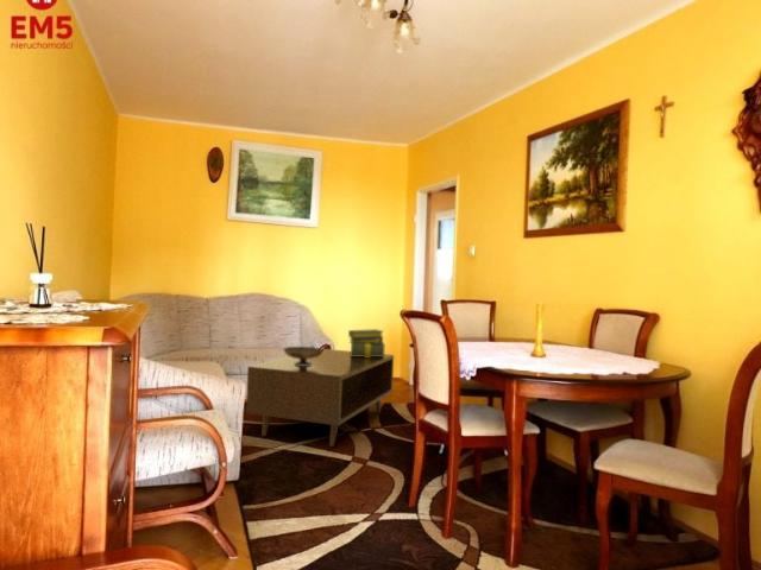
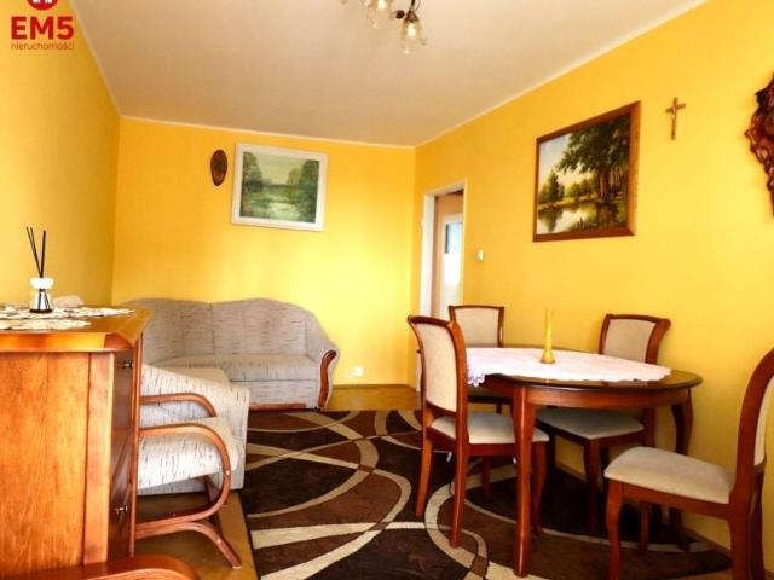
- stack of books [347,328,385,357]
- decorative bowl [282,344,325,366]
- coffee table [245,348,395,448]
